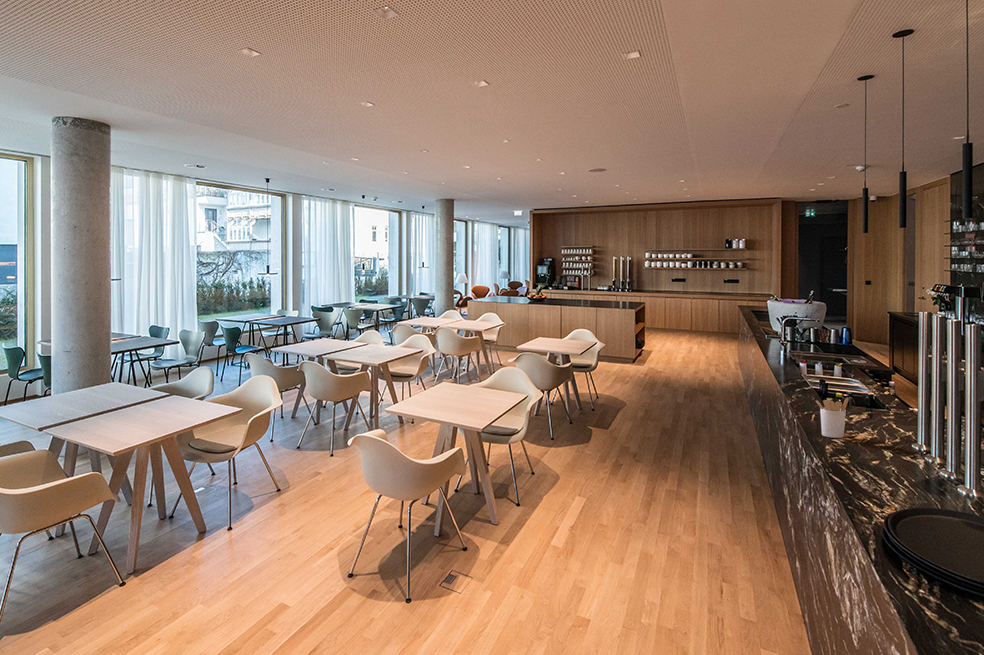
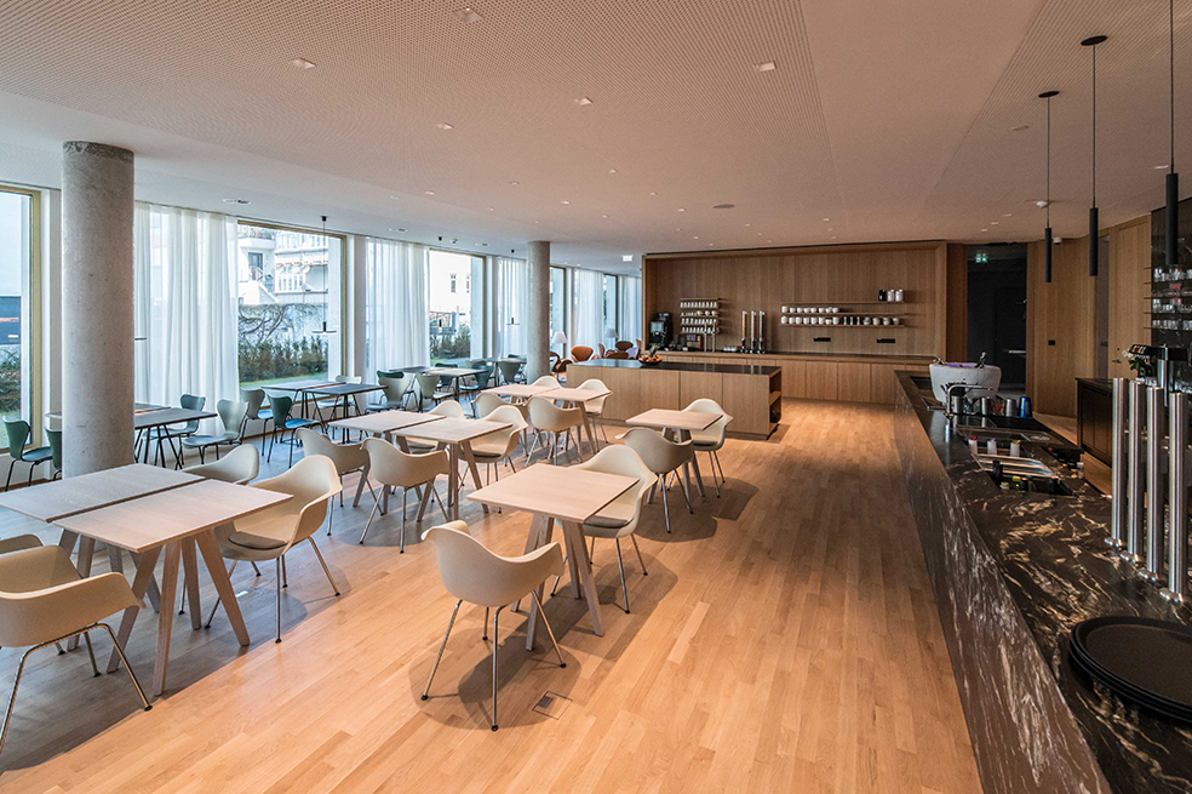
- utensil holder [815,396,850,439]
